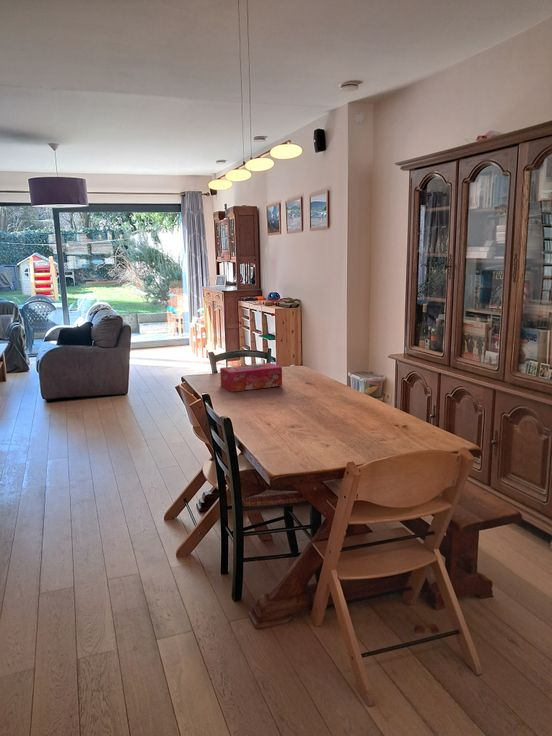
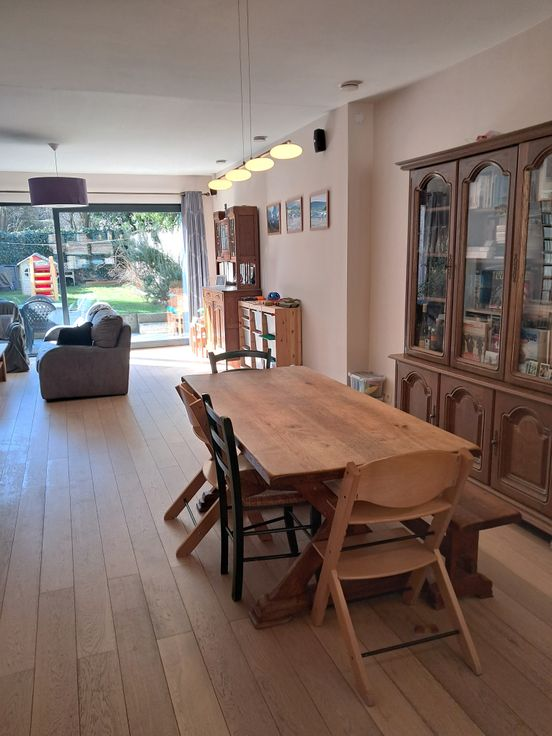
- tissue box [219,362,283,393]
